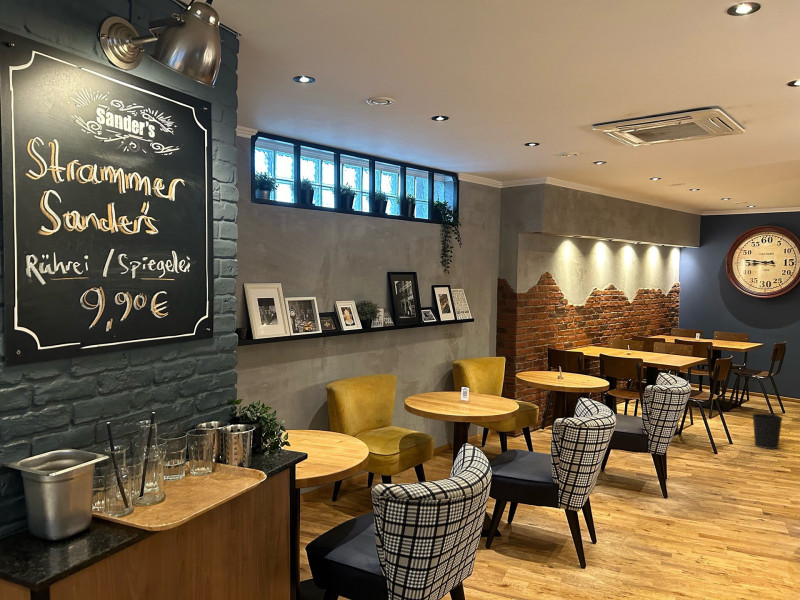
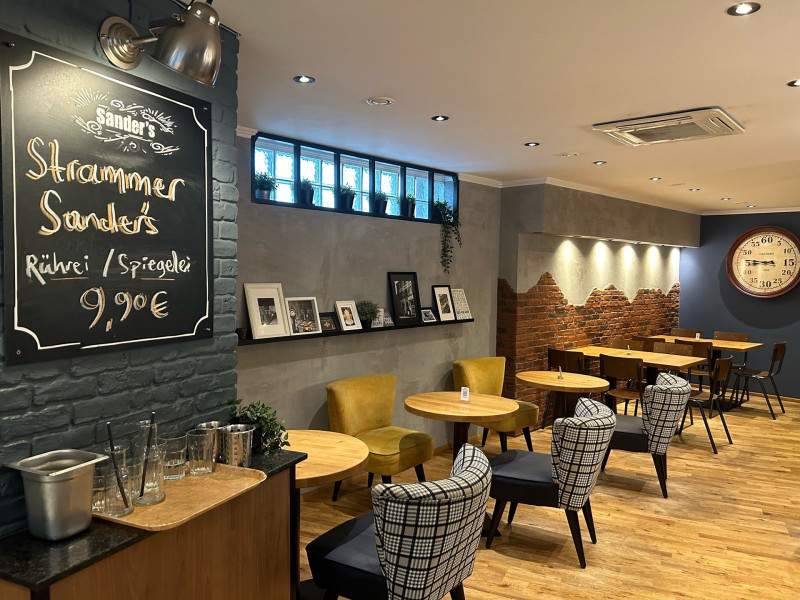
- wastebasket [751,413,784,450]
